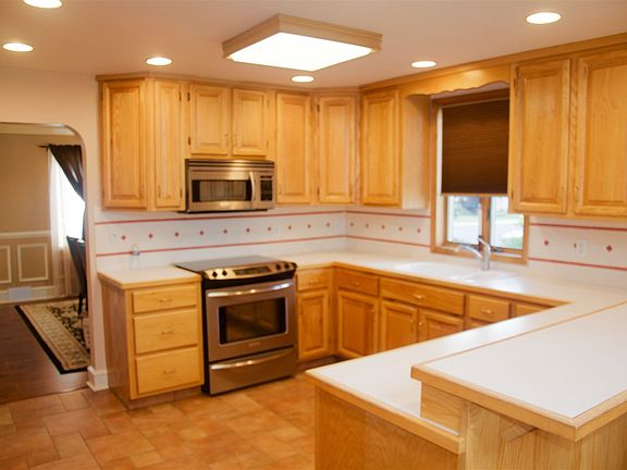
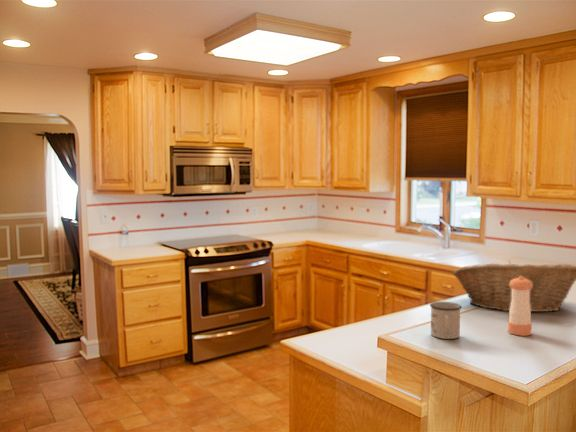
+ fruit basket [452,260,576,313]
+ mug [429,301,463,340]
+ pepper shaker [507,276,533,337]
